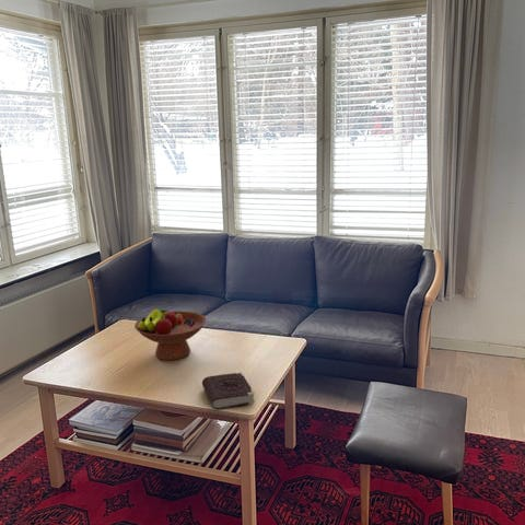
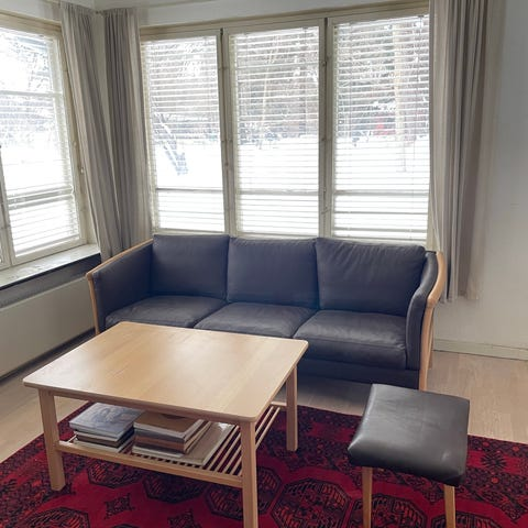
- fruit bowl [133,307,208,361]
- book [201,371,256,411]
